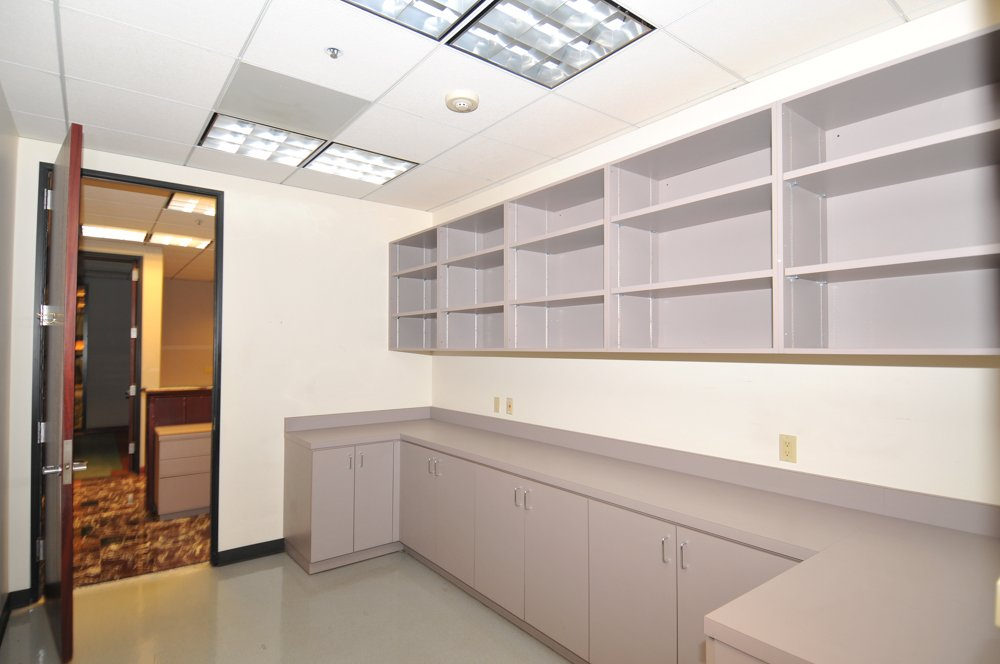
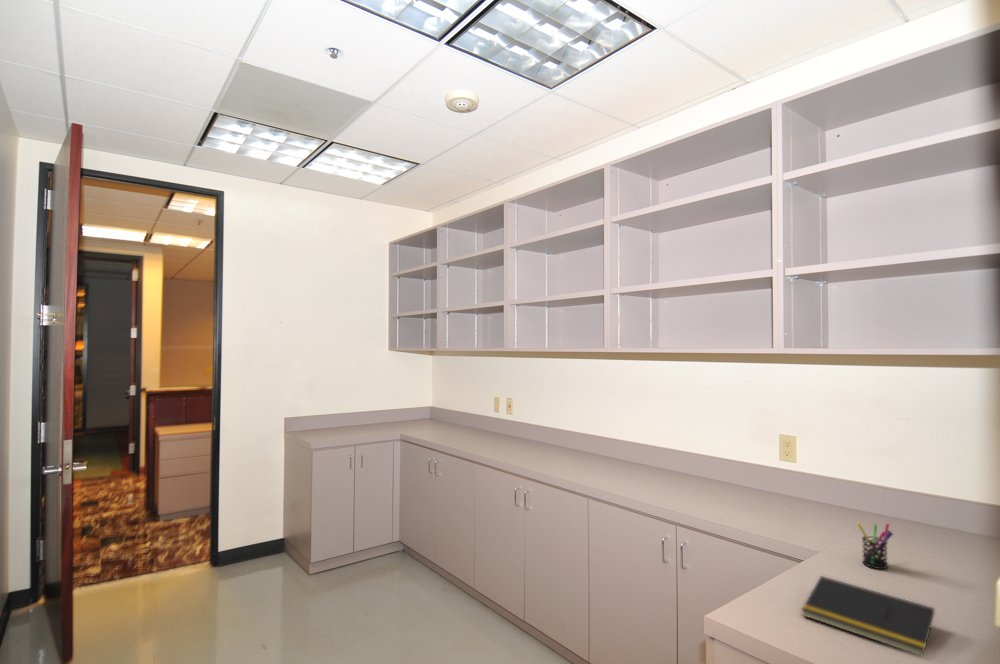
+ pen holder [856,522,894,570]
+ notepad [800,575,936,657]
